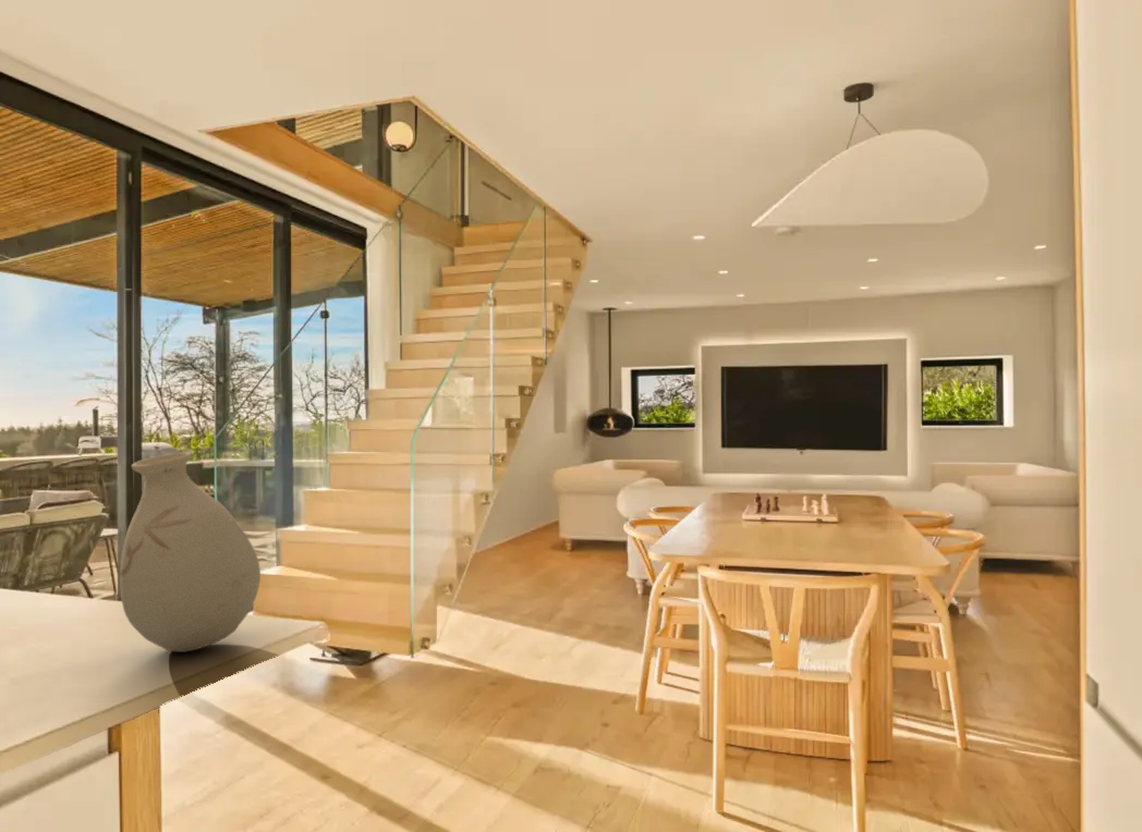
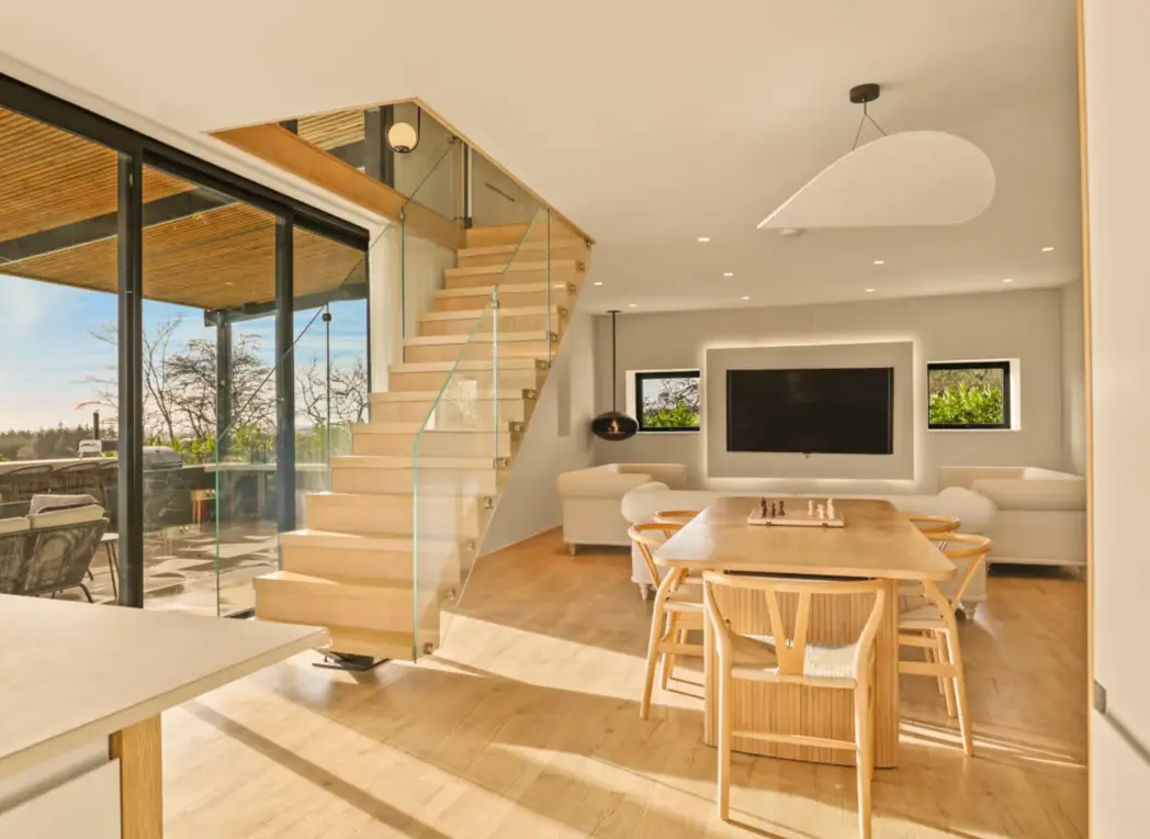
- vase [119,451,262,653]
